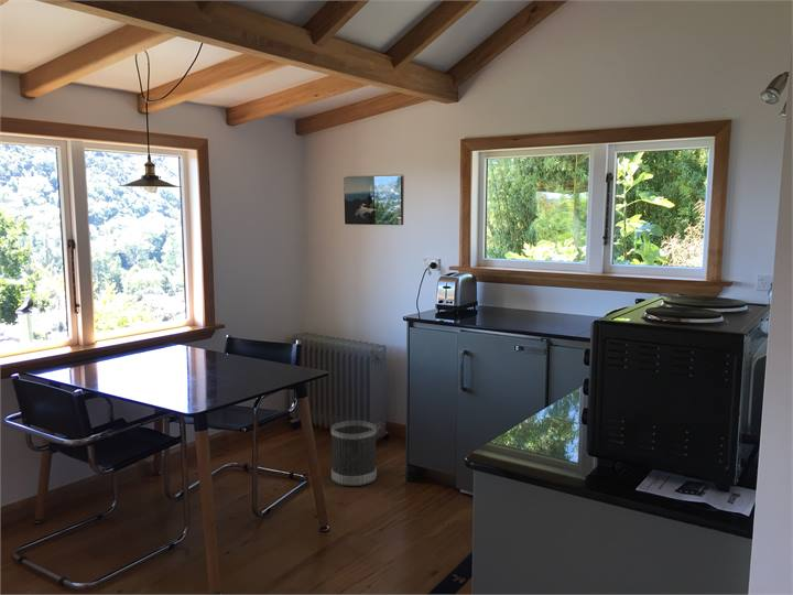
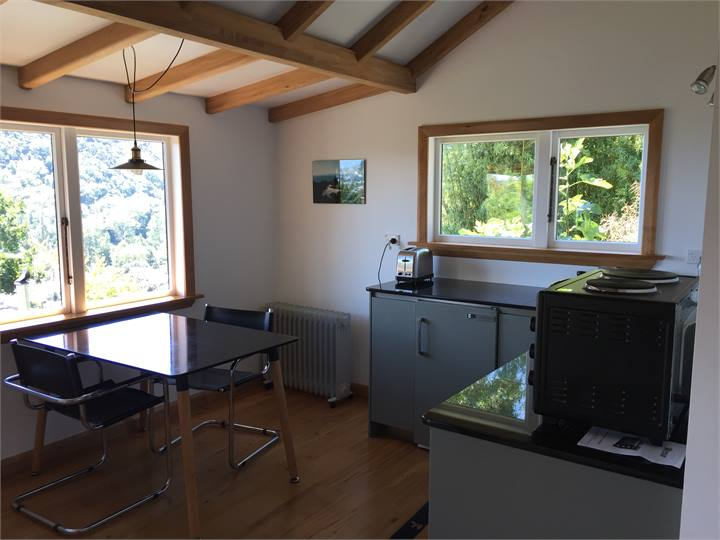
- wastebasket [330,420,378,487]
